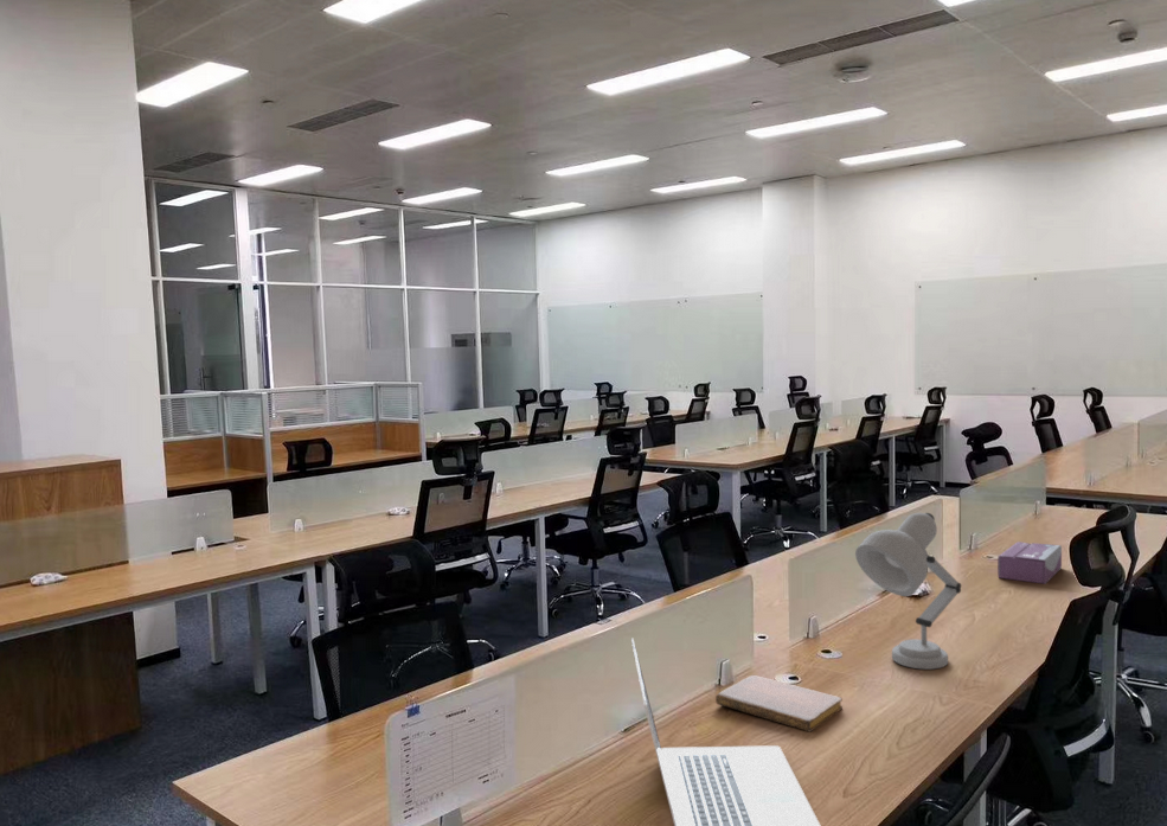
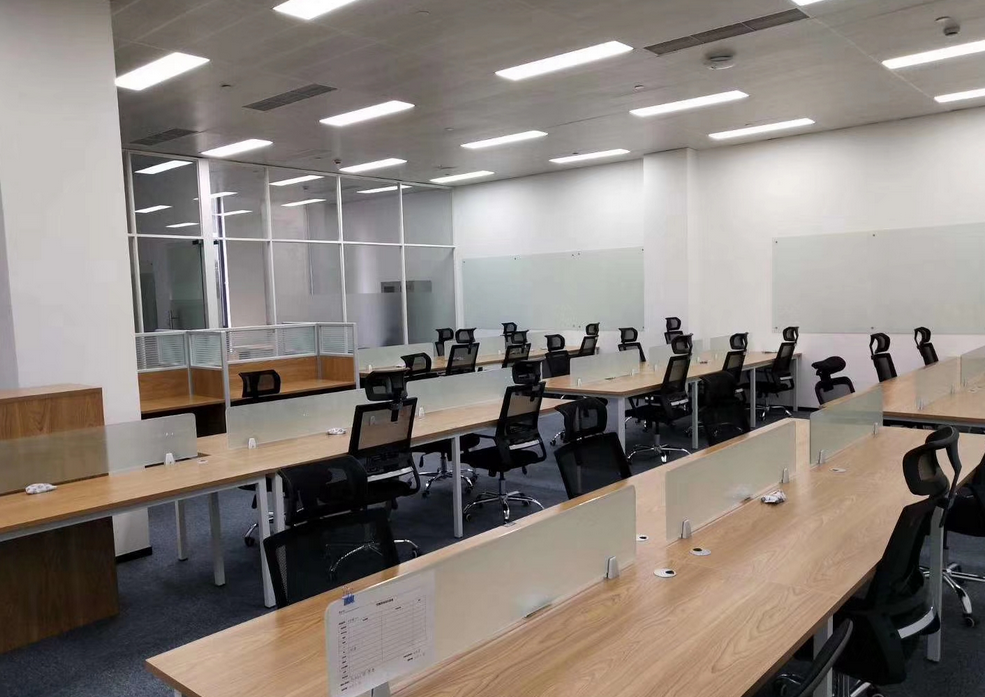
- tissue box [996,540,1063,585]
- notebook [714,674,844,732]
- laptop [630,638,821,826]
- desk lamp [854,512,962,671]
